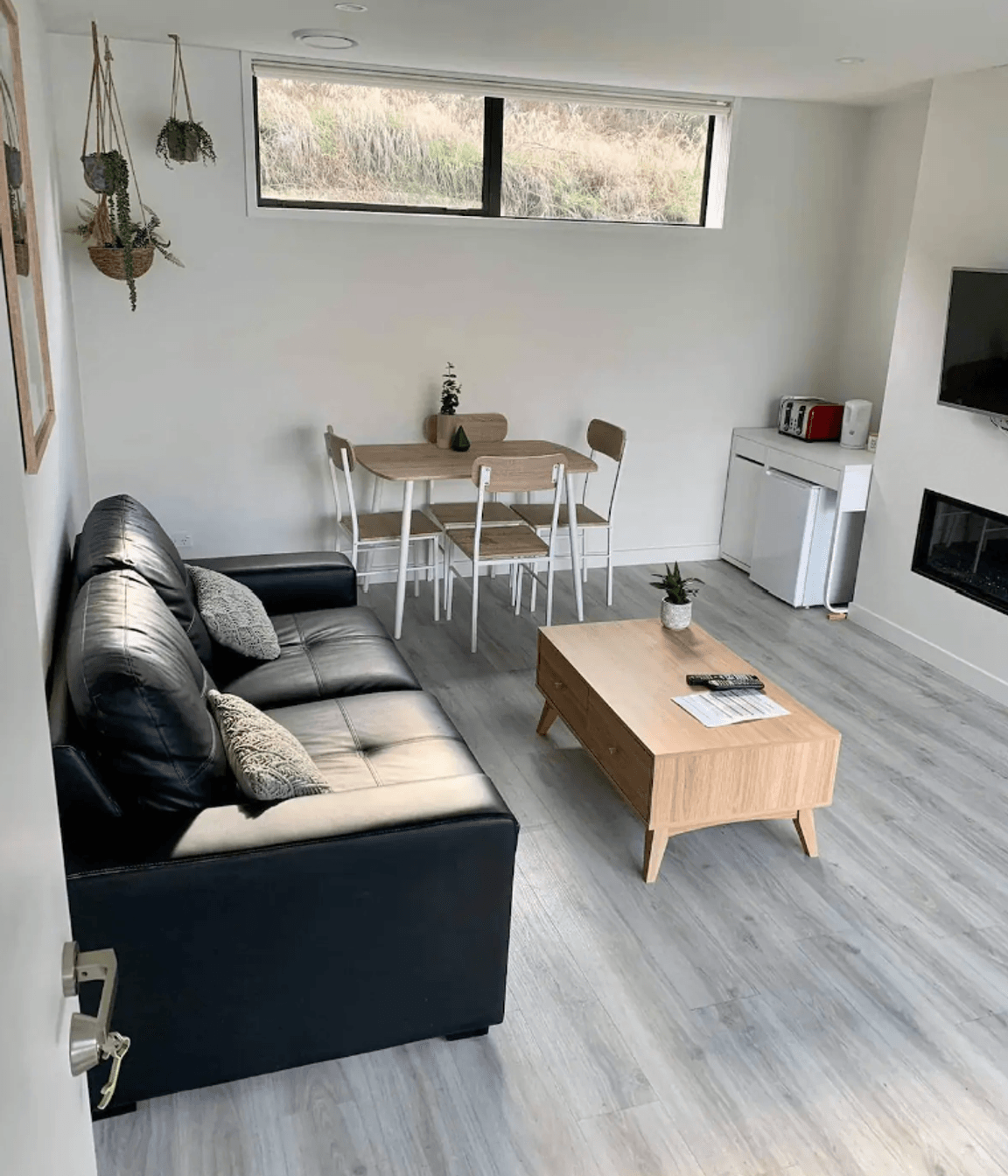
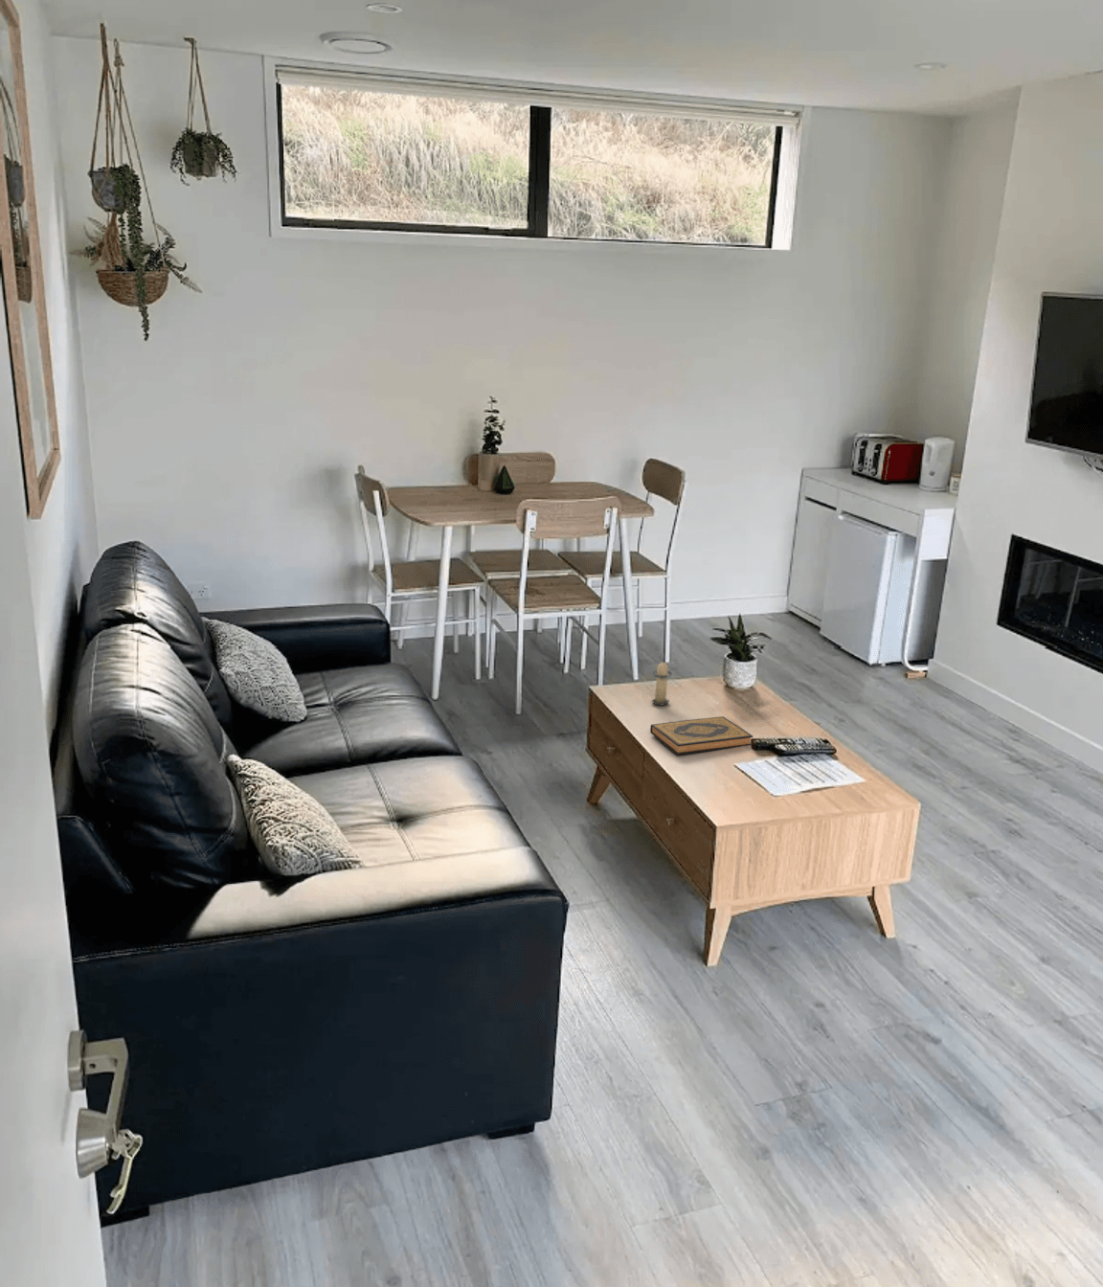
+ hardback book [649,716,754,755]
+ candle [651,659,673,707]
